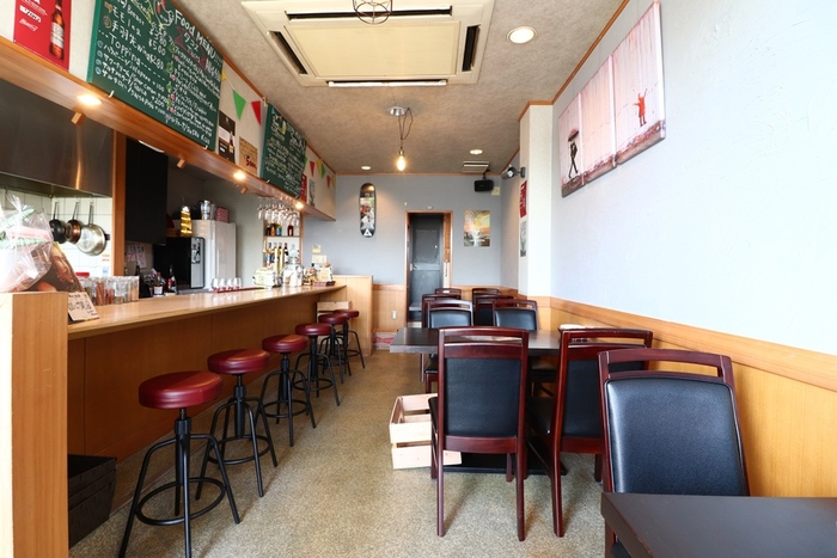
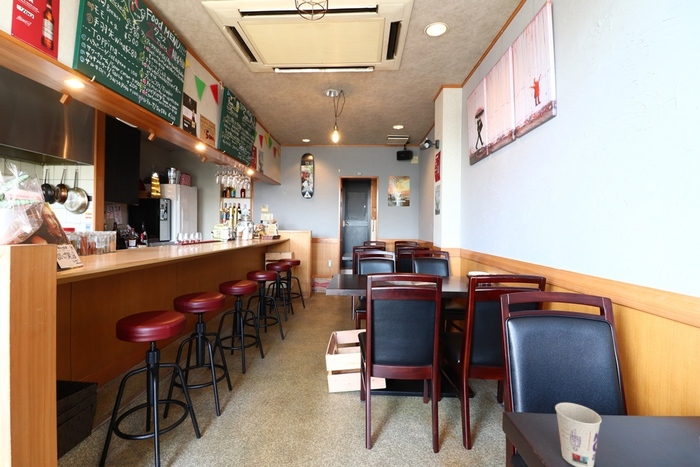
+ cup [554,402,603,467]
